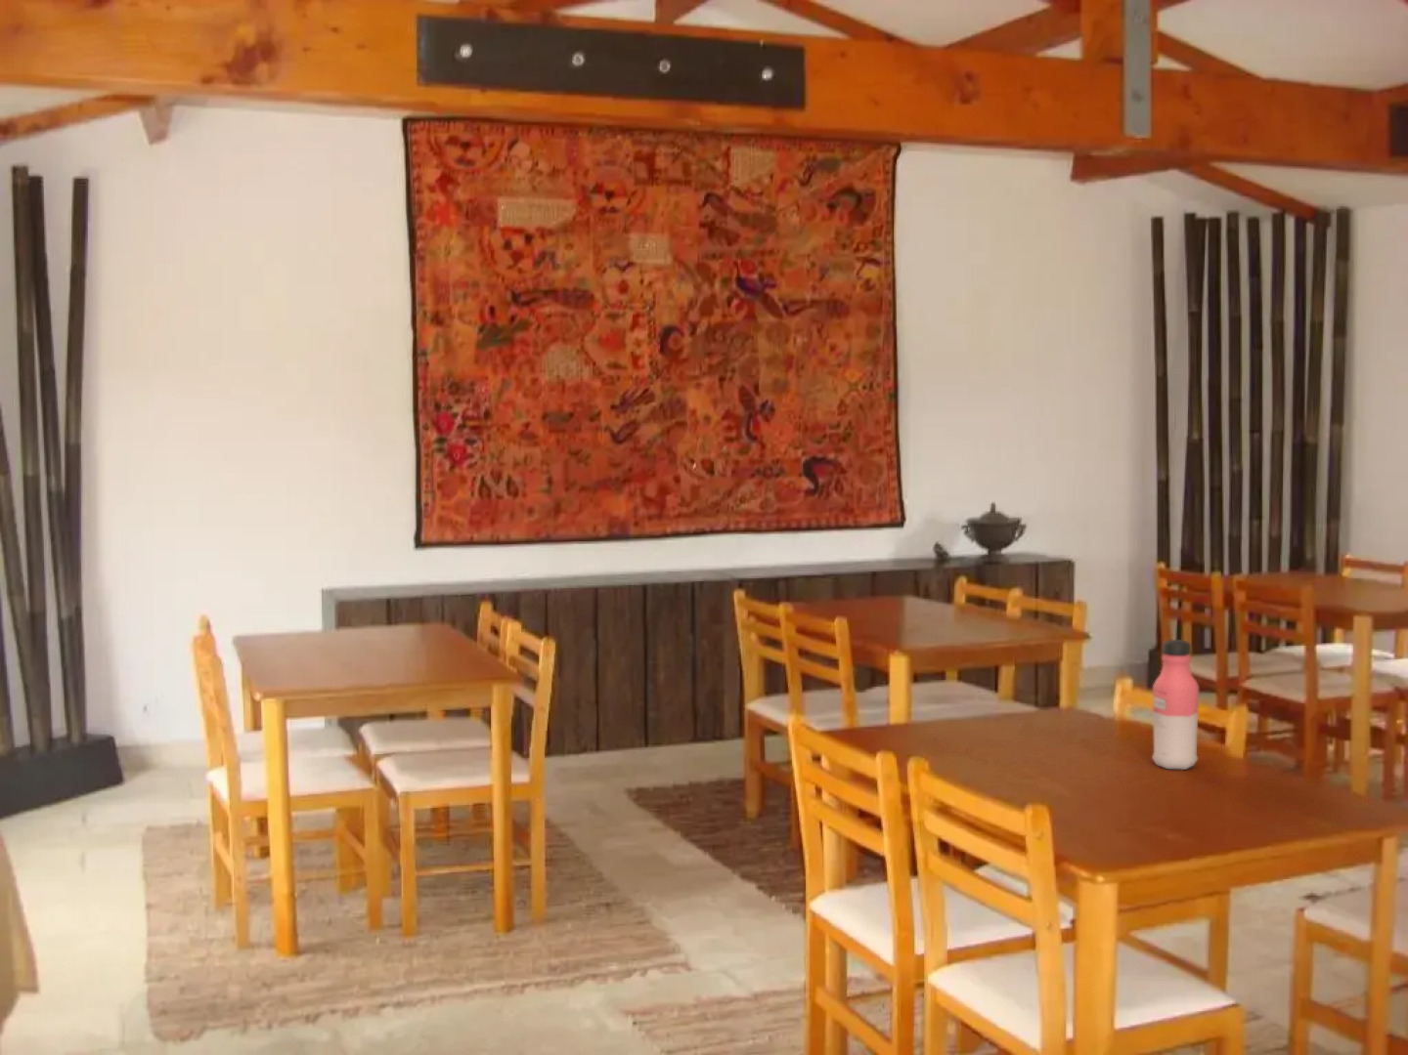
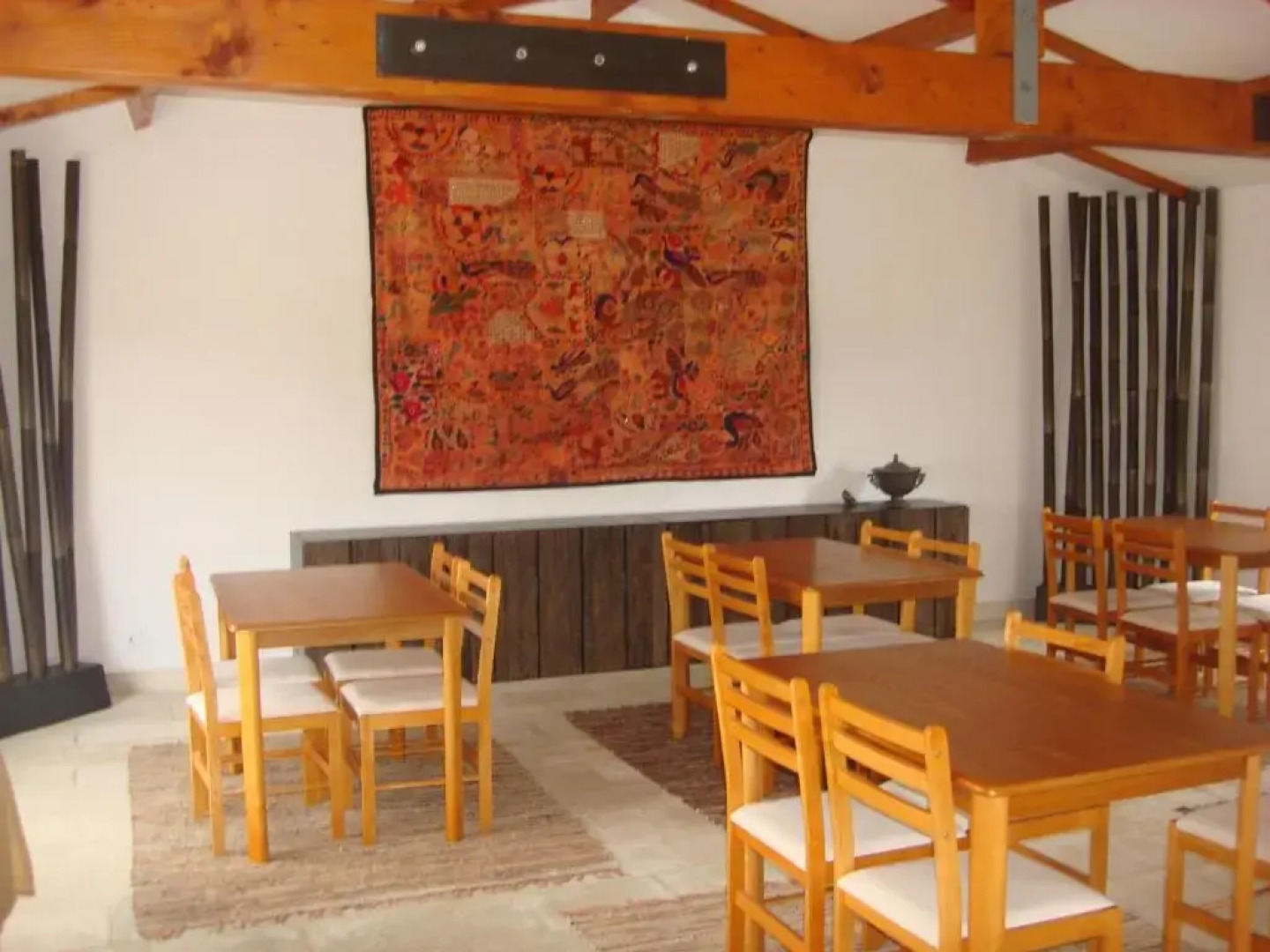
- water bottle [1151,638,1200,770]
